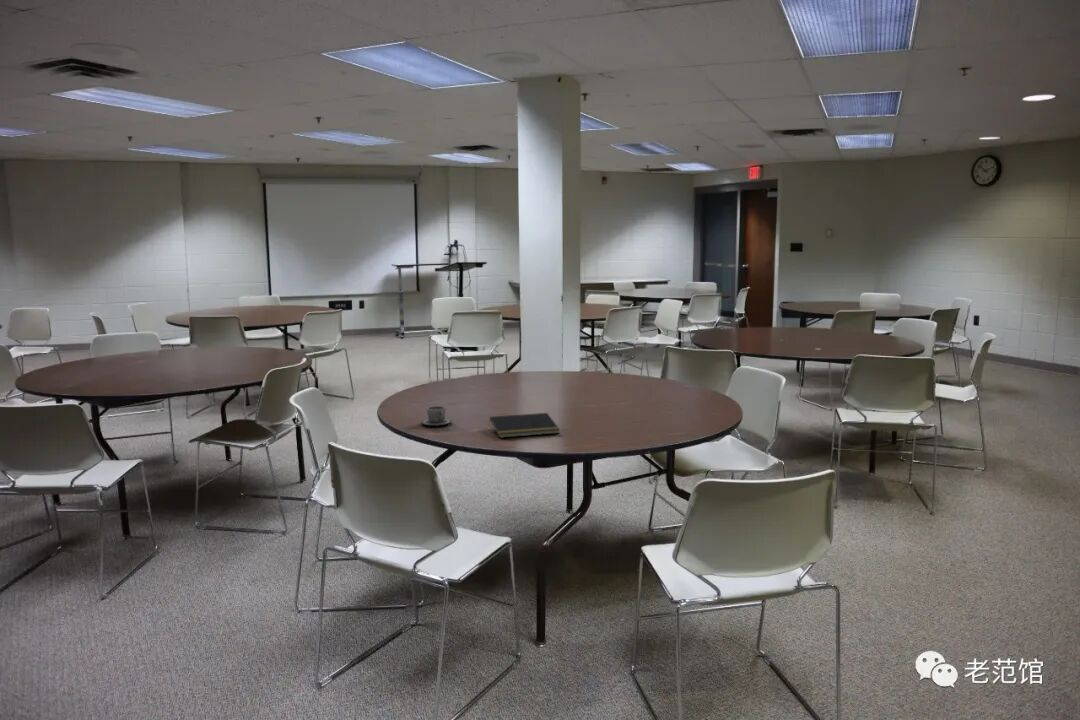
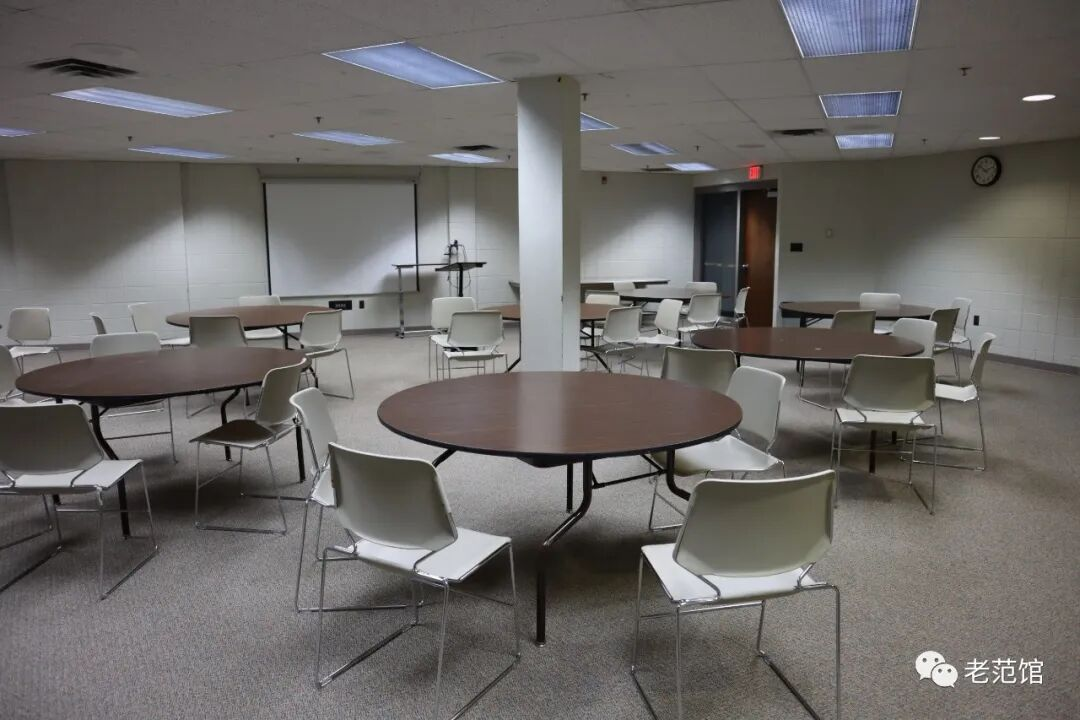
- notepad [488,412,561,439]
- cup [420,405,453,427]
